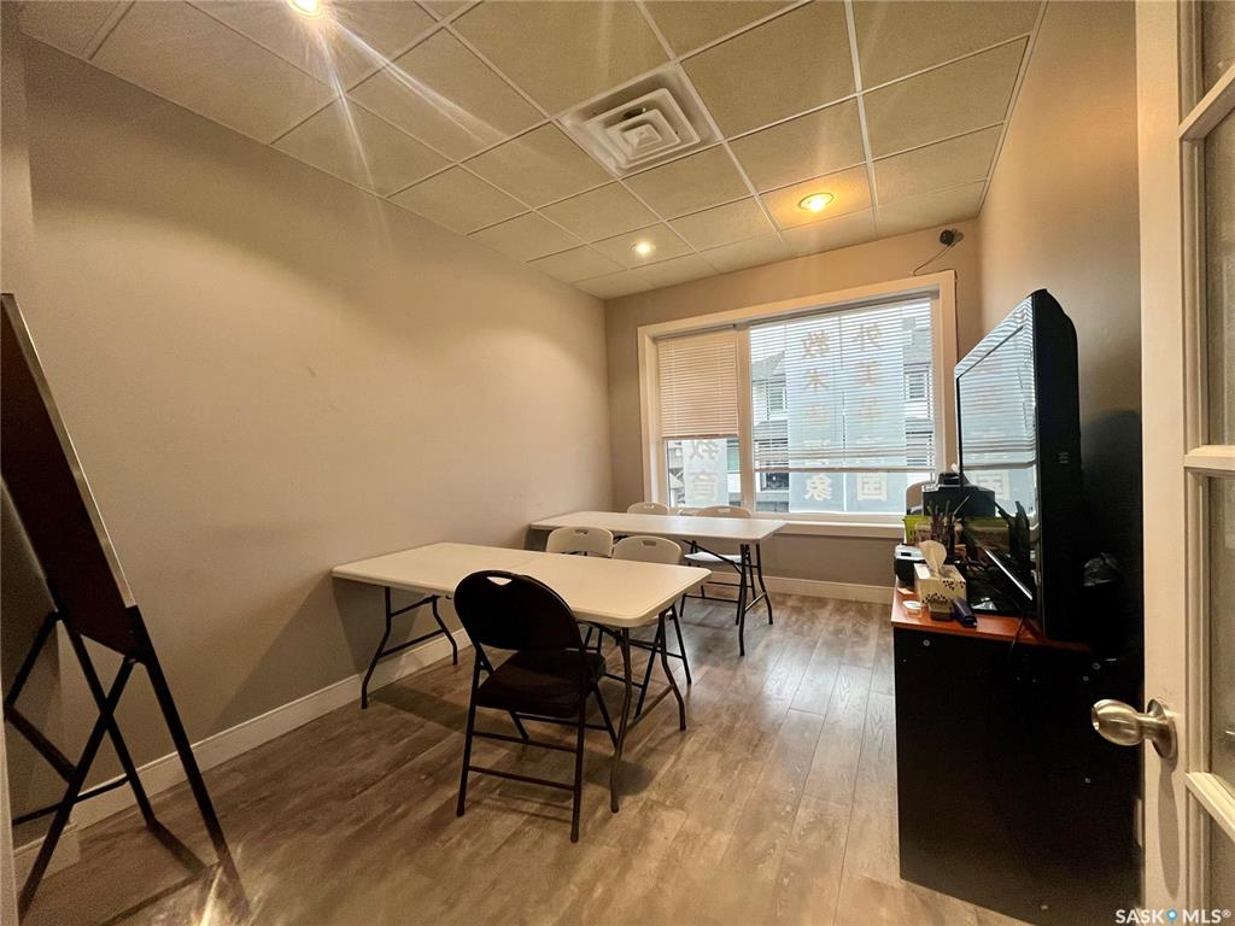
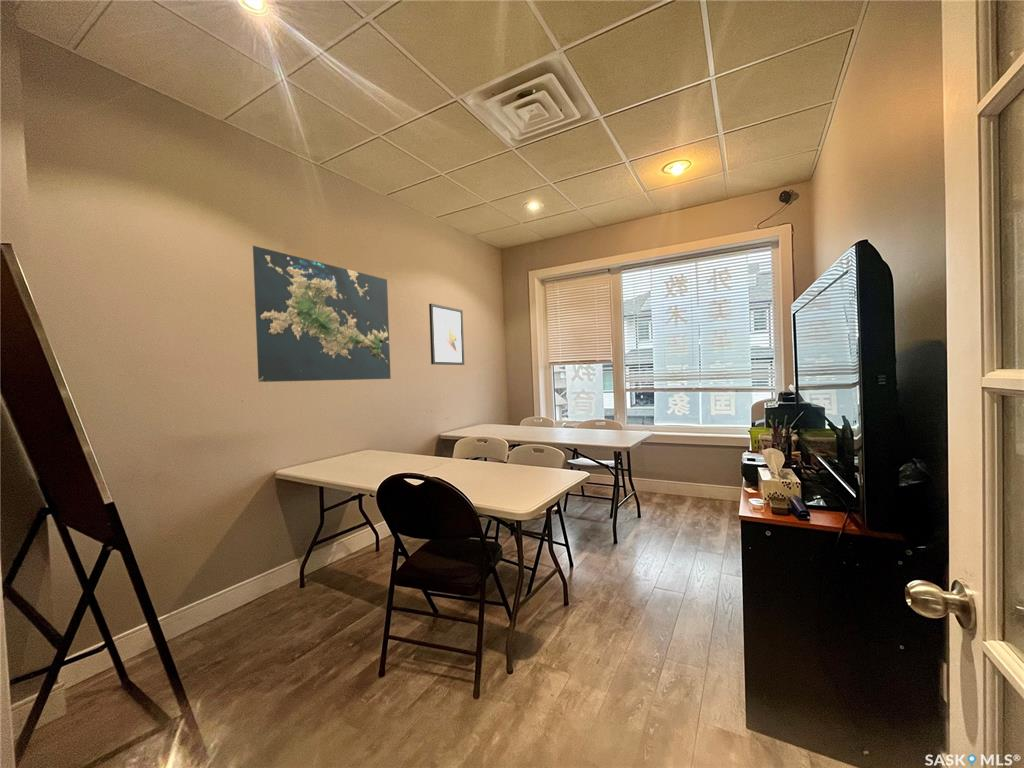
+ map [252,245,392,383]
+ wall art [428,303,465,366]
